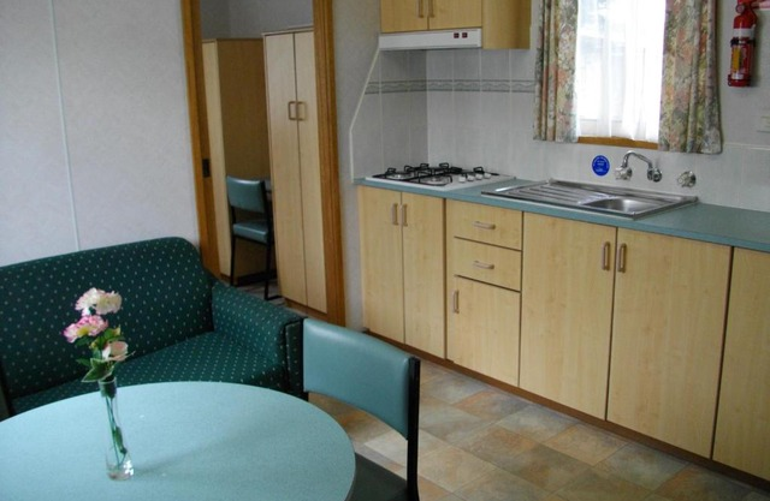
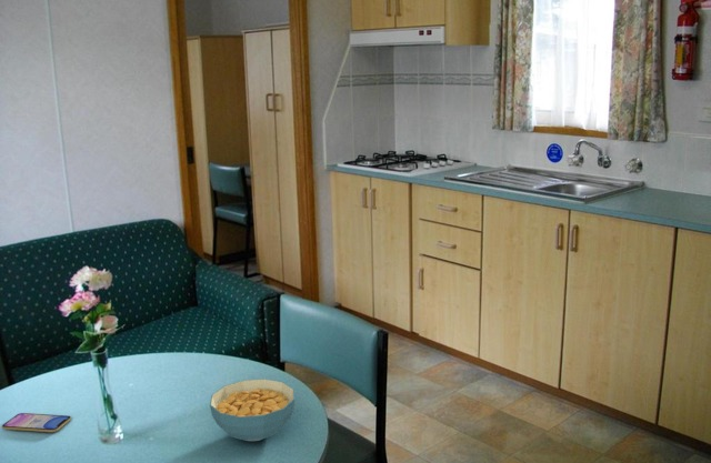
+ cereal bowl [209,378,296,443]
+ smartphone [1,412,72,433]
